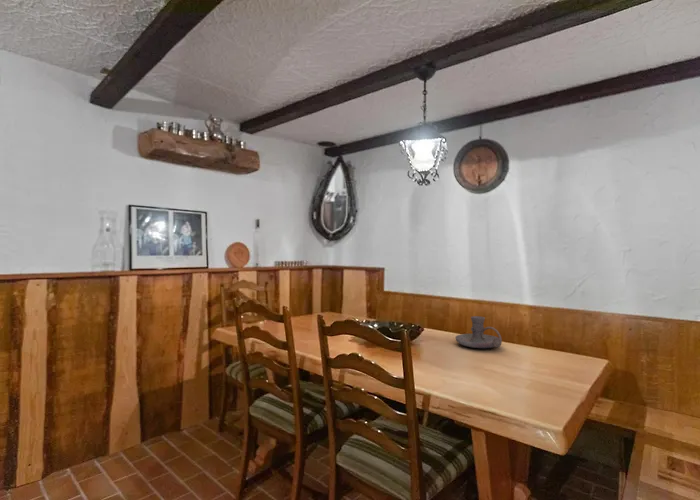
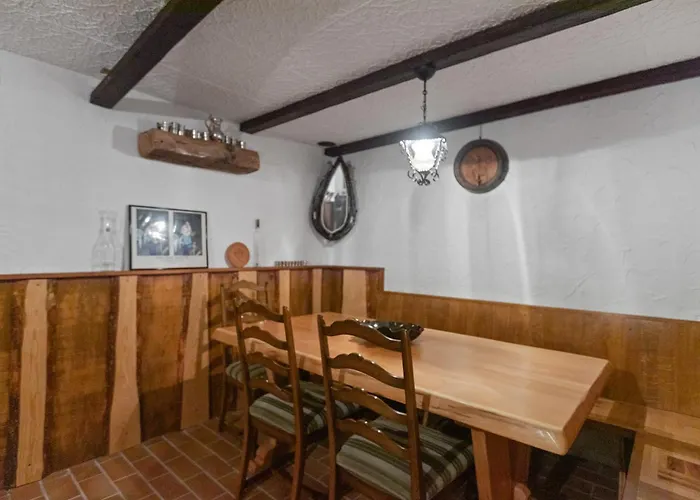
- candle holder [454,315,503,349]
